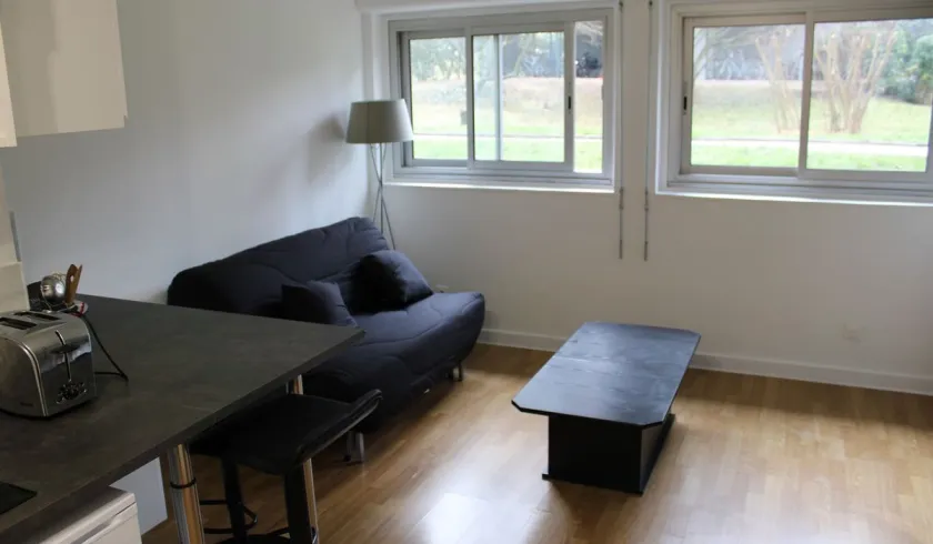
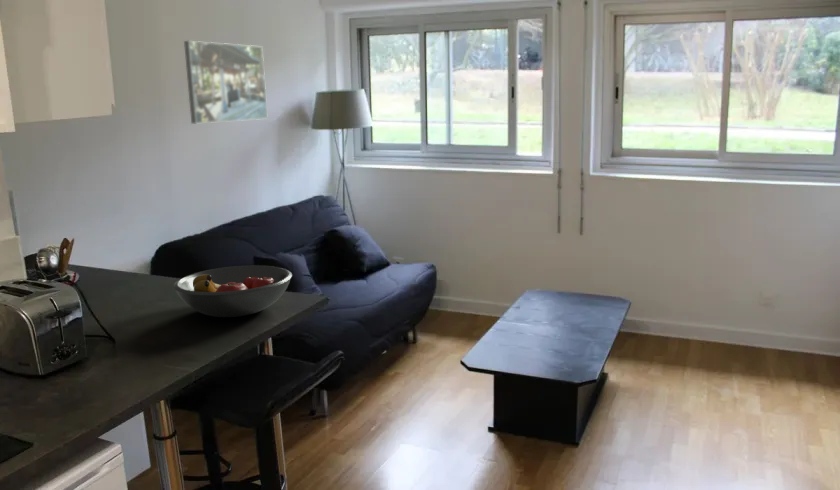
+ fruit bowl [172,264,293,318]
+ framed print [183,40,269,125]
